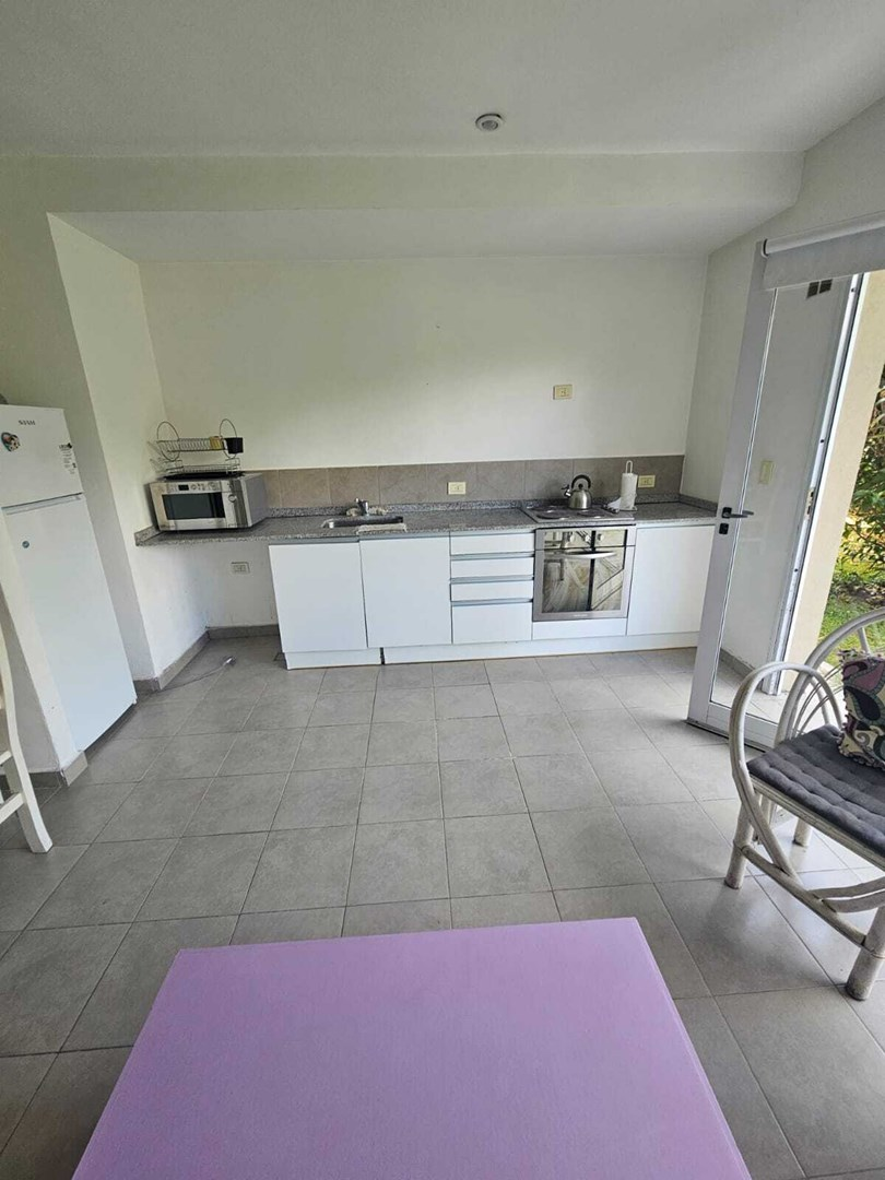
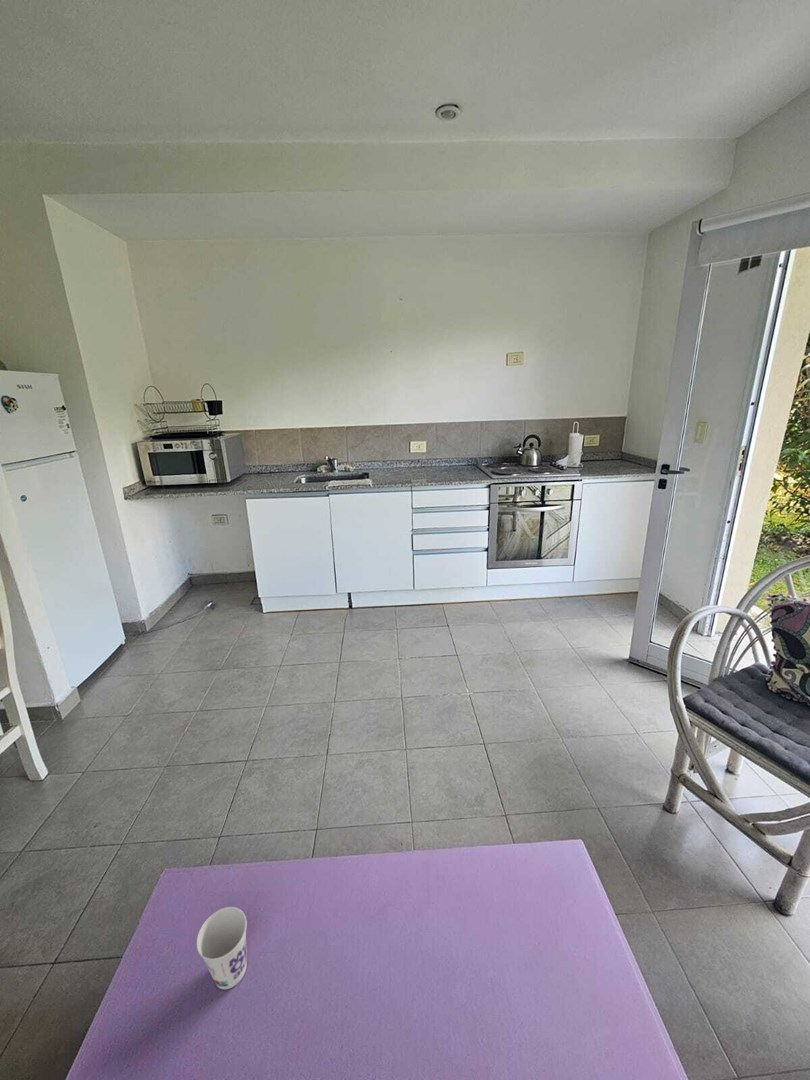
+ cup [196,906,248,990]
